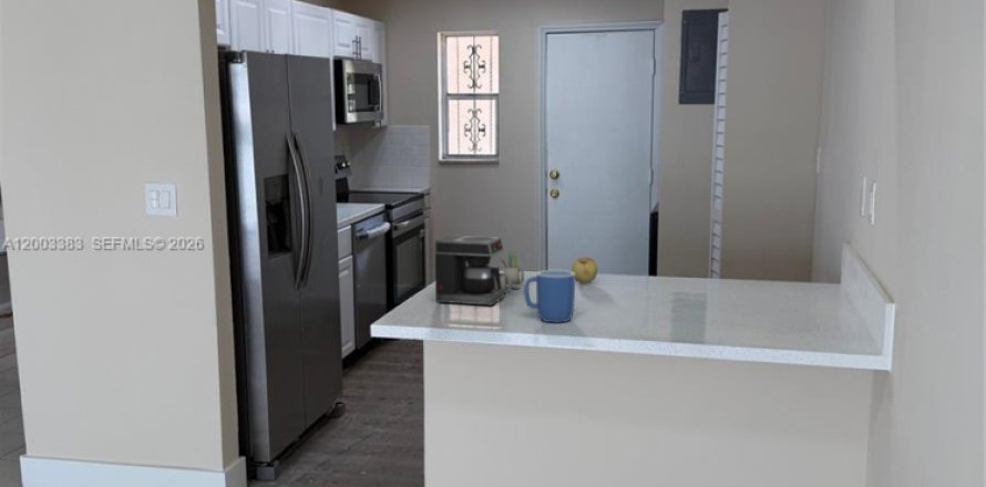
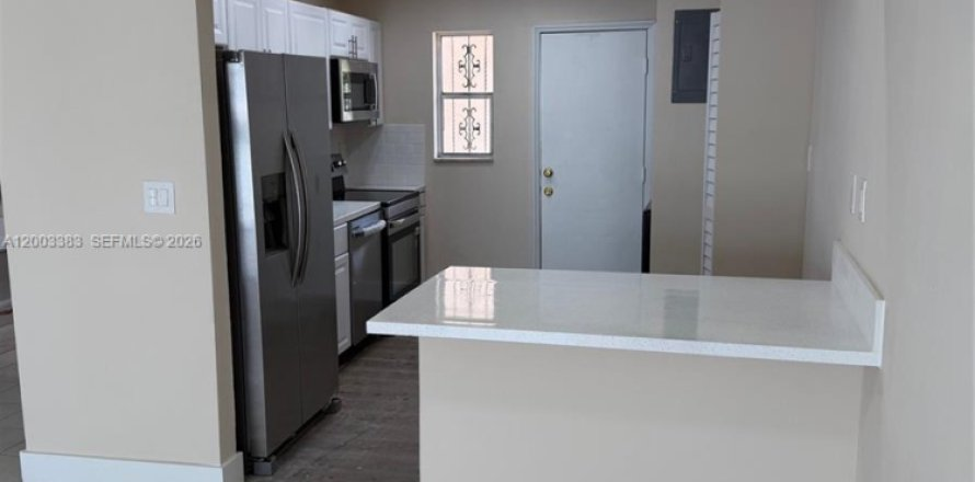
- mug [523,269,576,324]
- apple [571,257,598,286]
- coffee maker [433,235,525,307]
